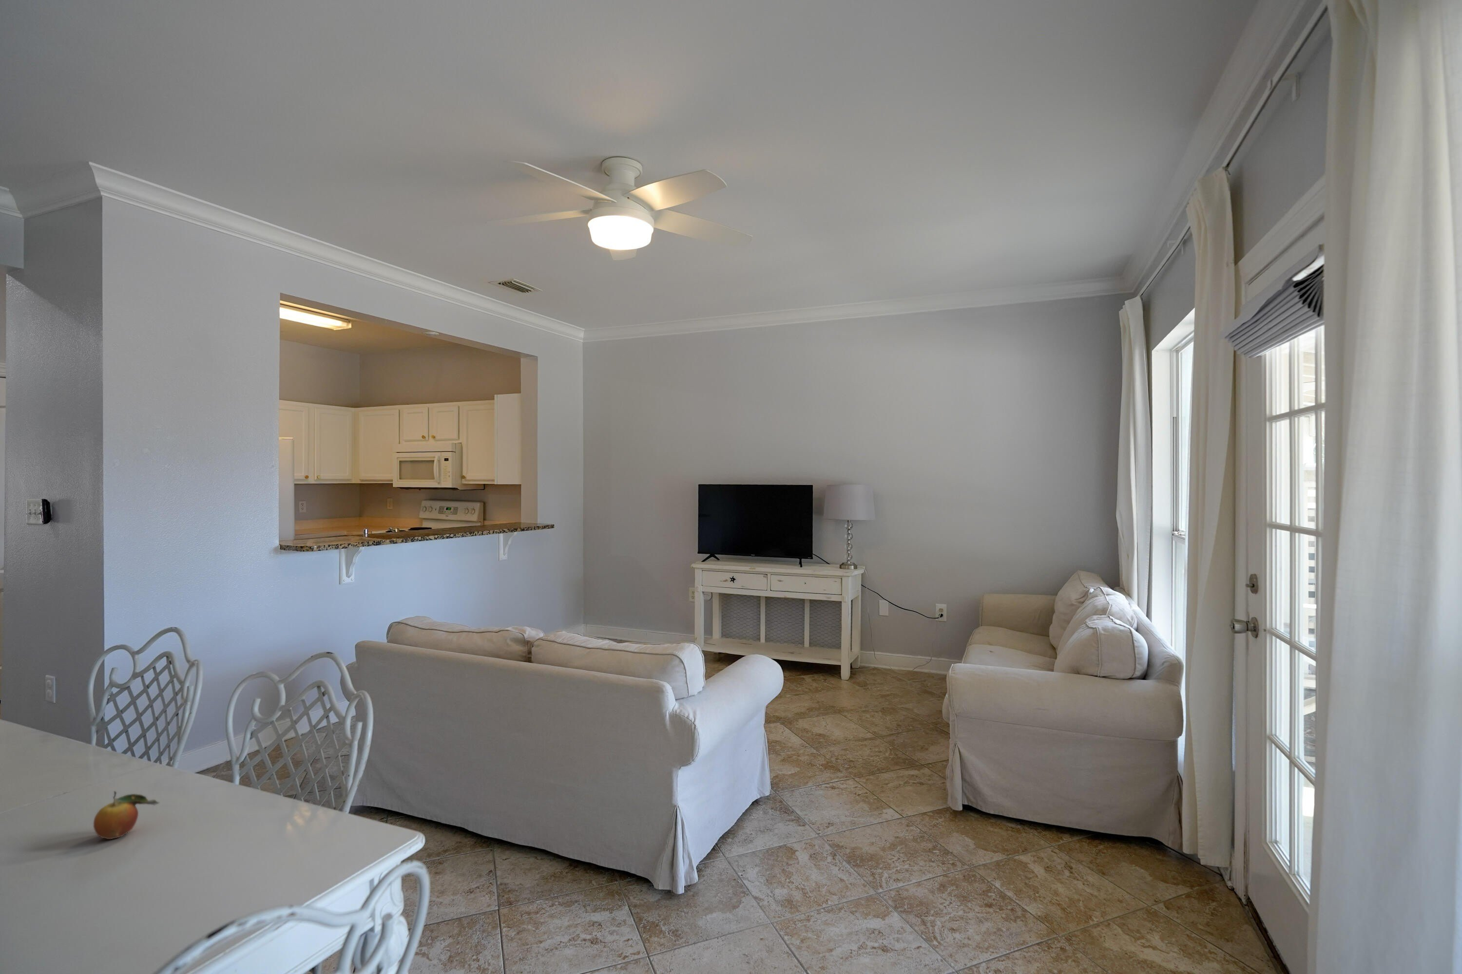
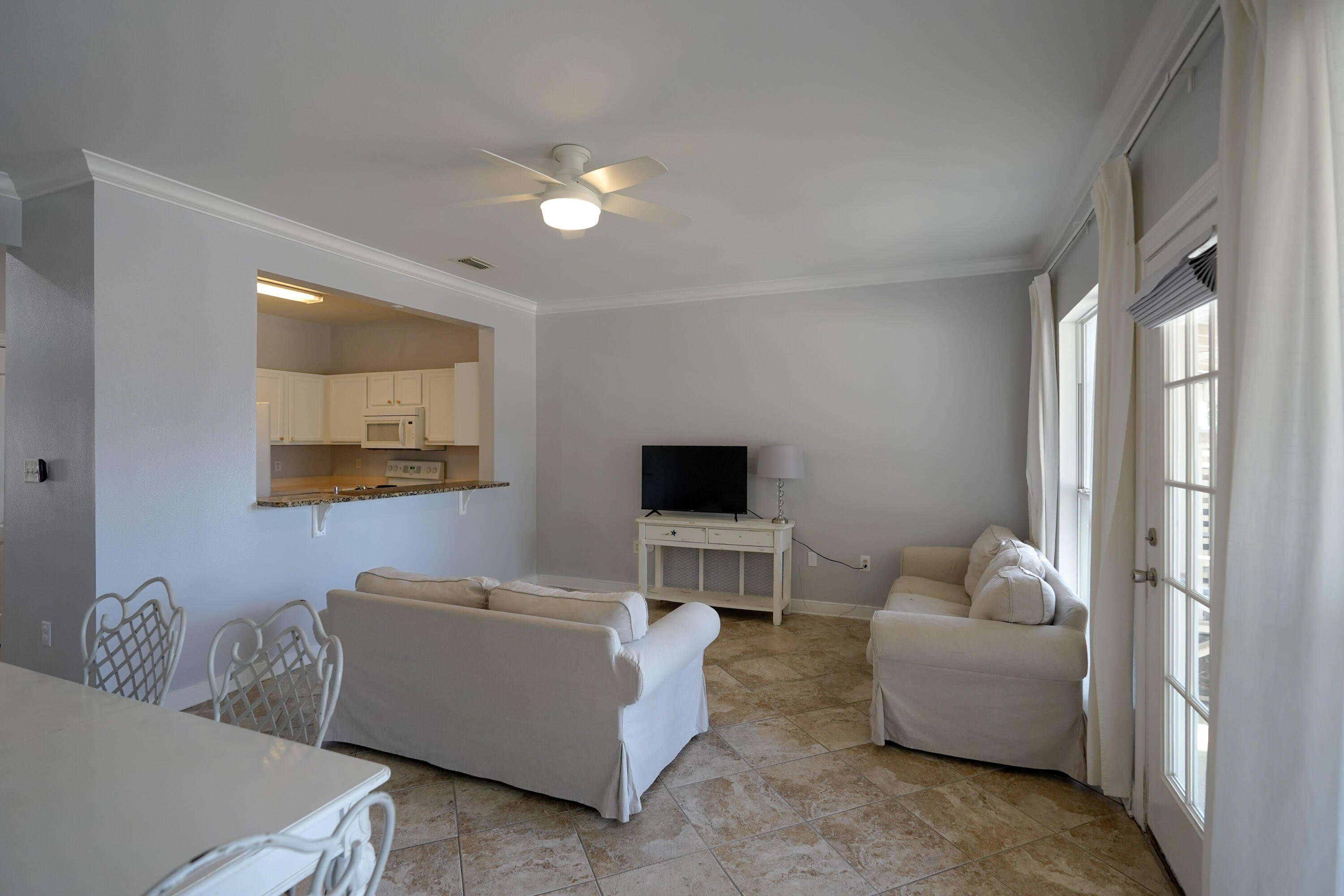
- fruit [94,791,160,839]
